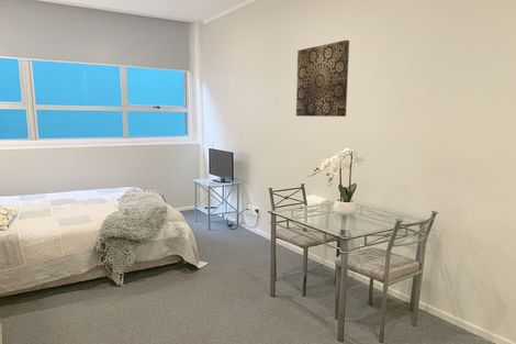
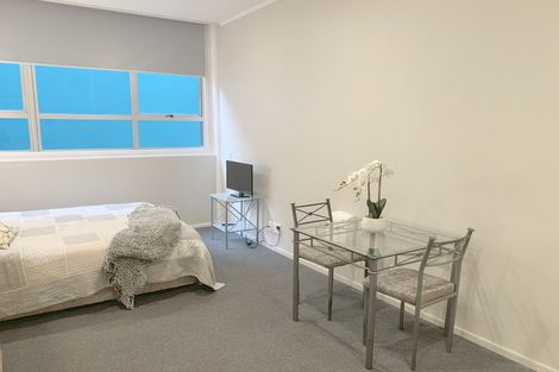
- wall art [295,40,350,118]
